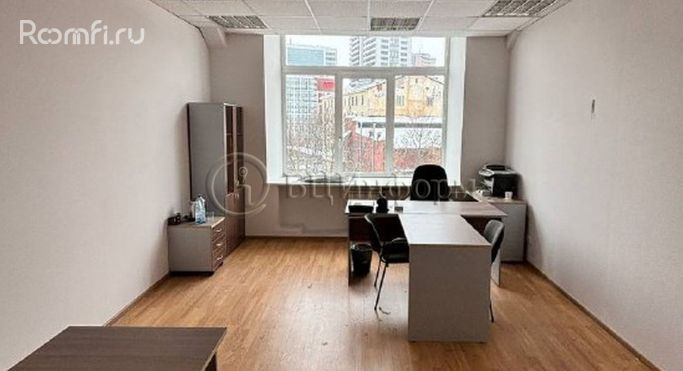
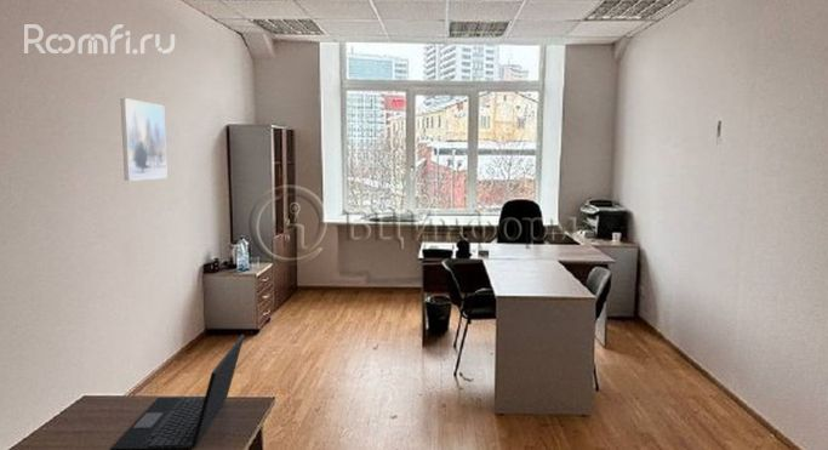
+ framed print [119,97,169,182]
+ laptop [109,334,245,450]
